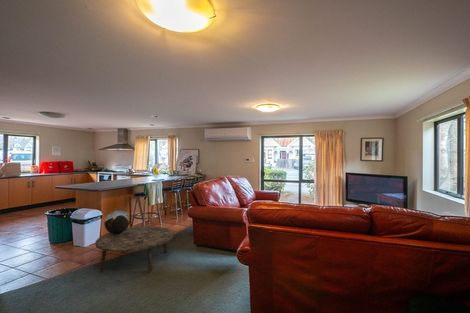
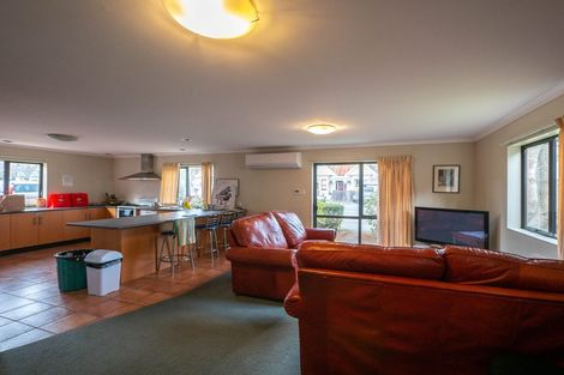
- decorative sphere [103,209,131,234]
- coffee table [94,225,174,273]
